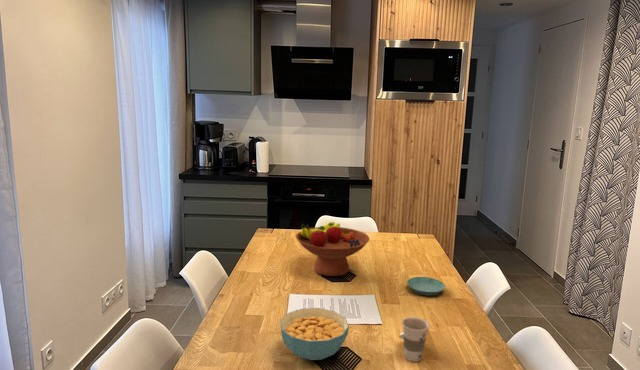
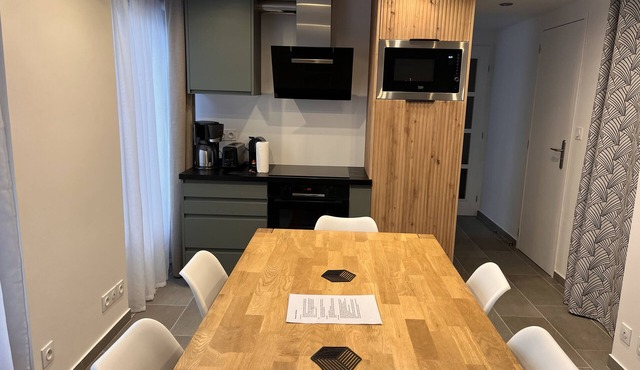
- saucer [406,276,446,297]
- cup [399,316,431,362]
- fruit bowl [295,221,370,277]
- cereal bowl [279,307,350,361]
